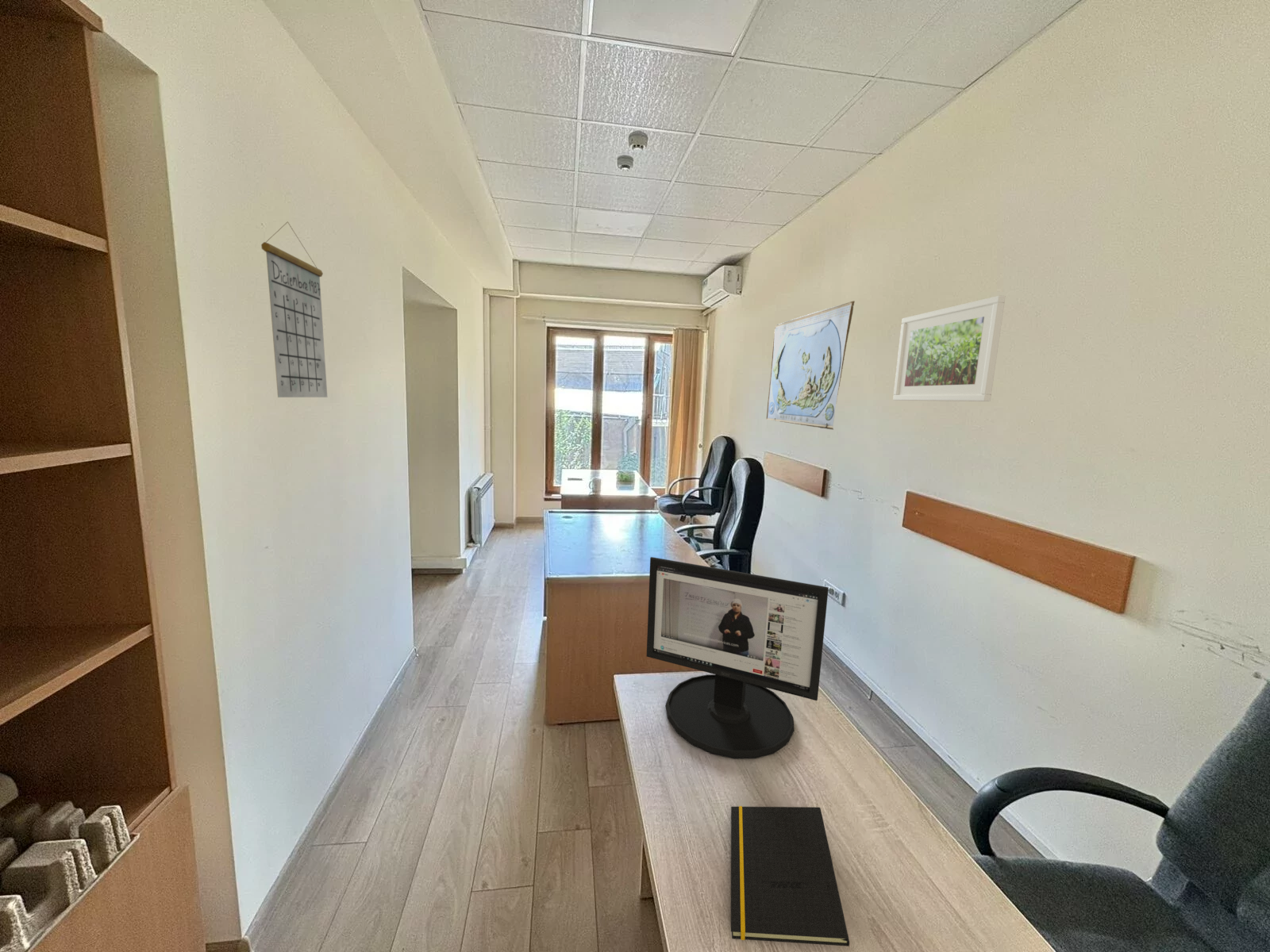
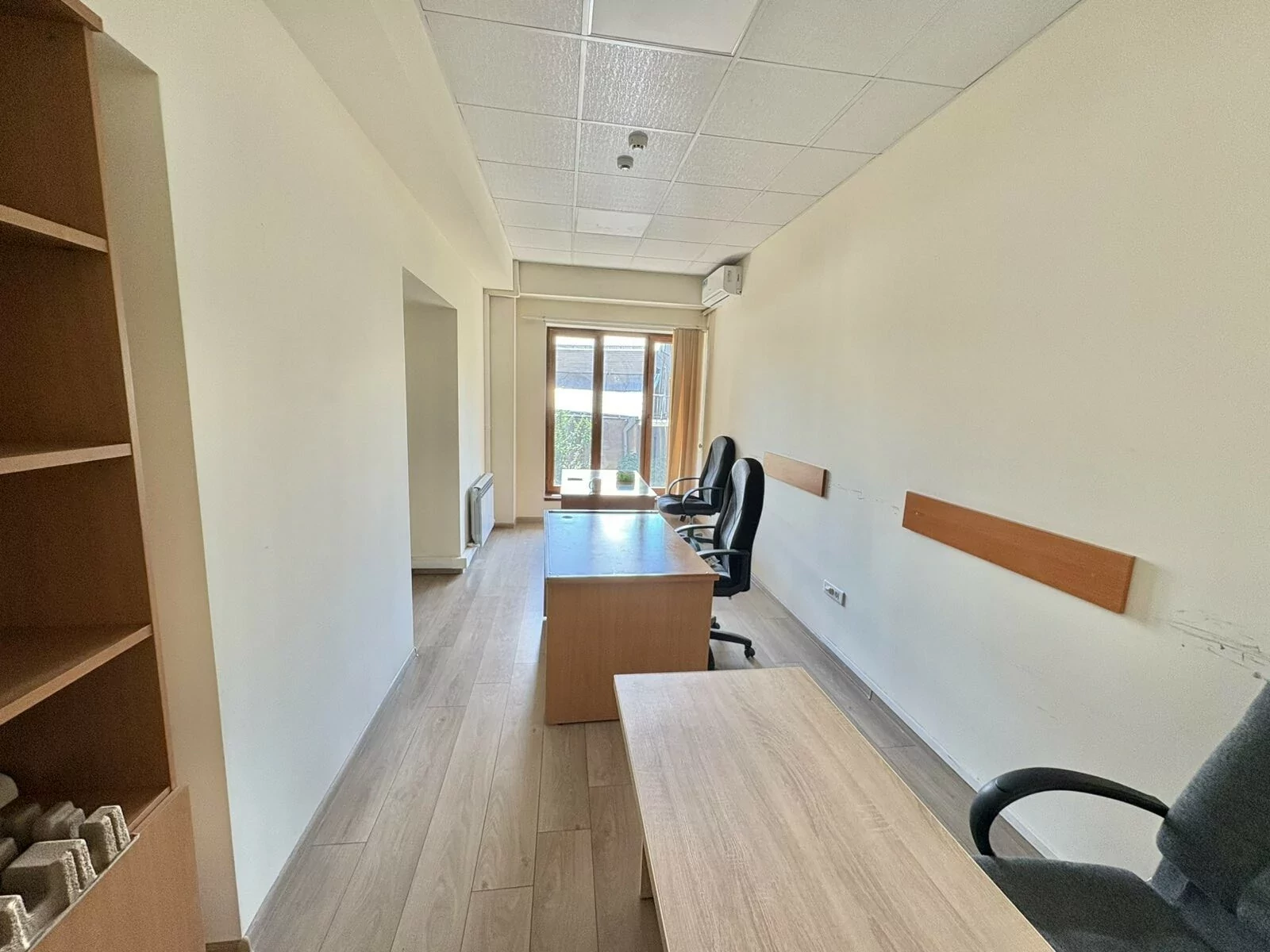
- world map [765,300,856,430]
- calendar [260,221,328,398]
- notepad [730,805,850,947]
- computer monitor [645,556,829,759]
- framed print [892,294,1006,402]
